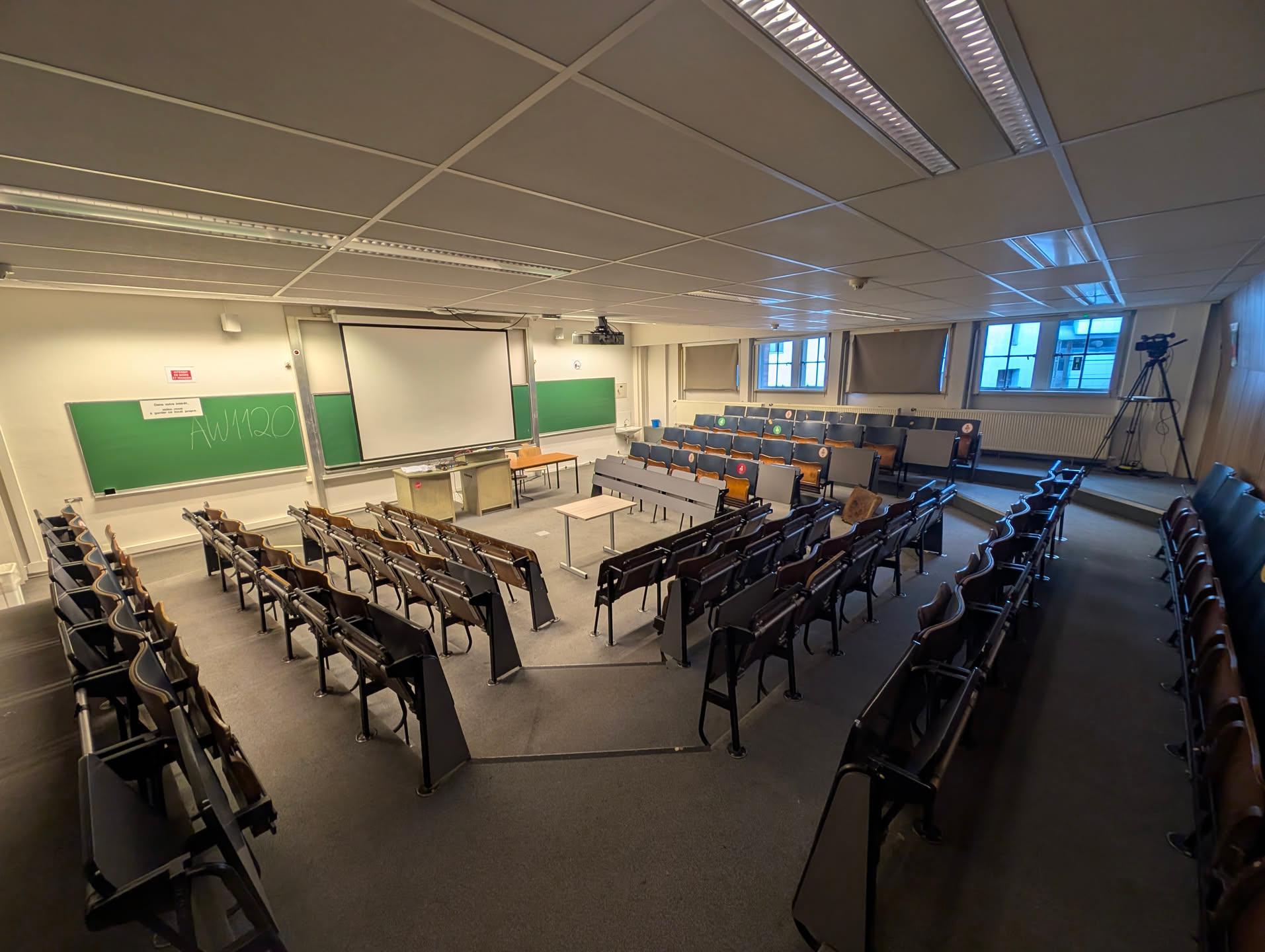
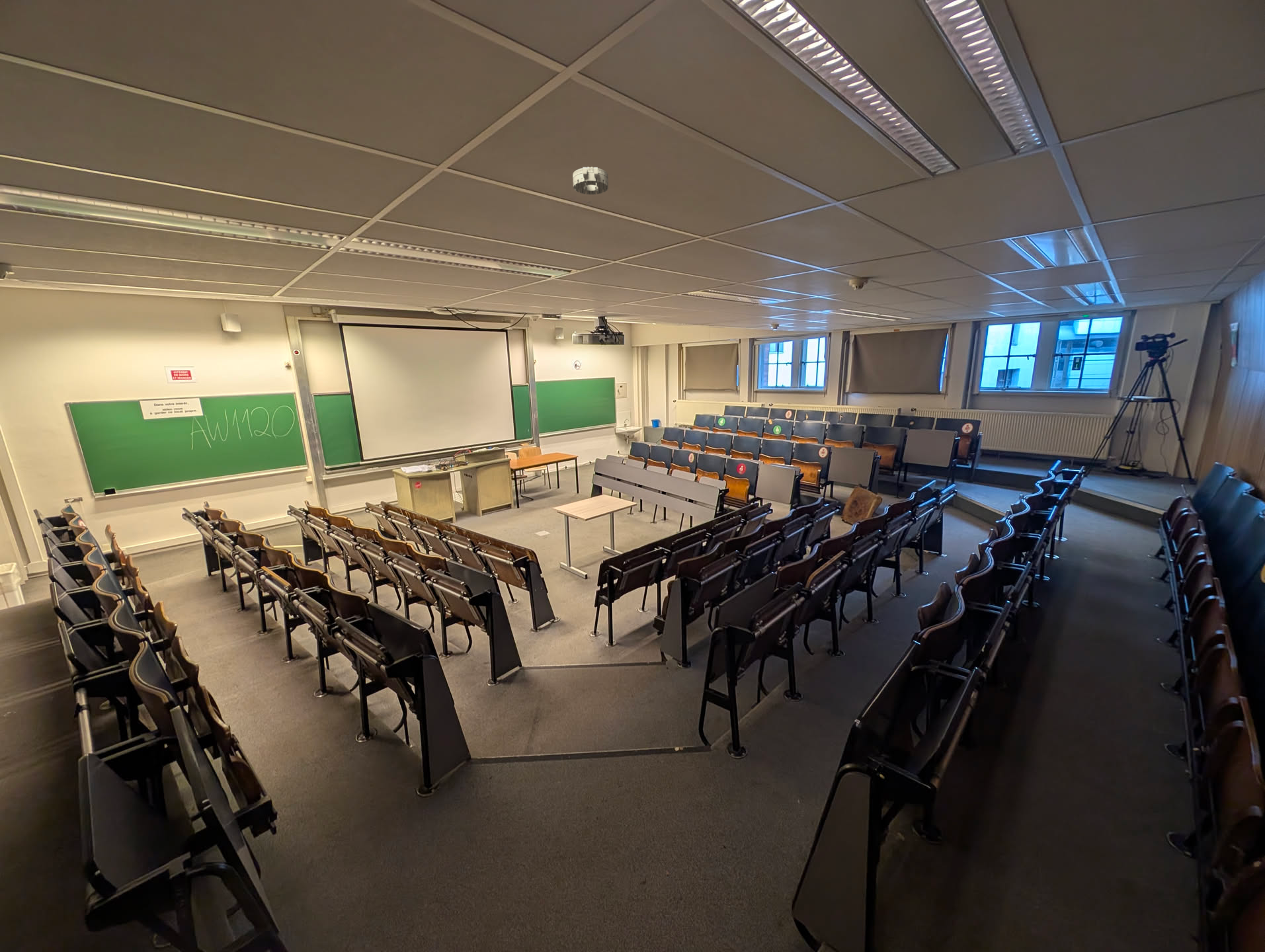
+ smoke detector [572,166,609,195]
